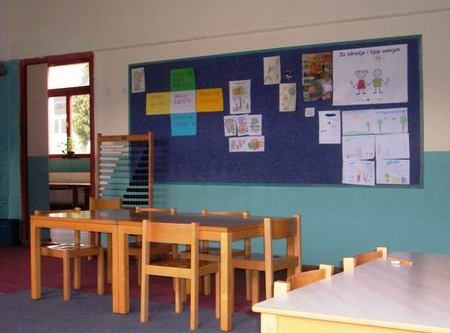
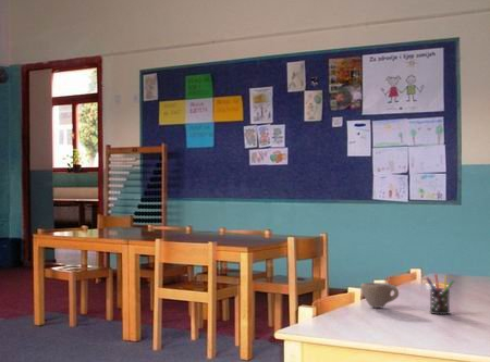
+ cup [360,282,400,309]
+ pen holder [425,273,455,315]
